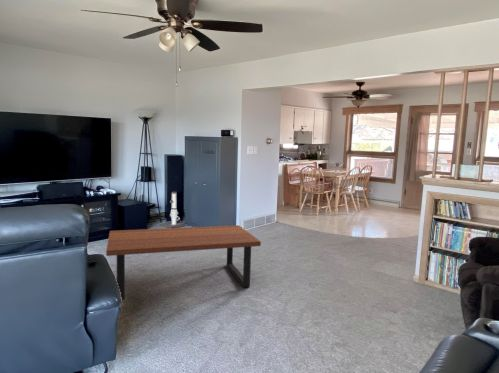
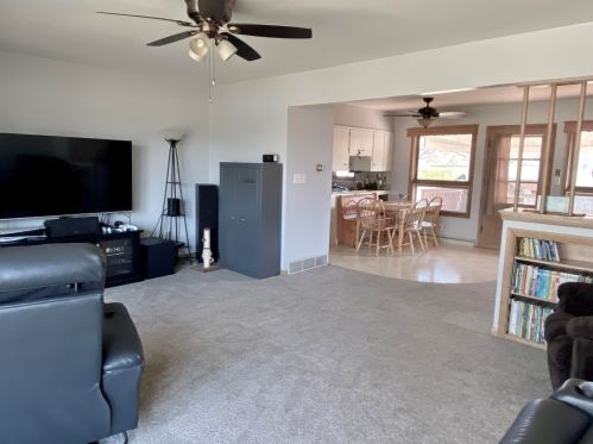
- coffee table [105,224,262,301]
